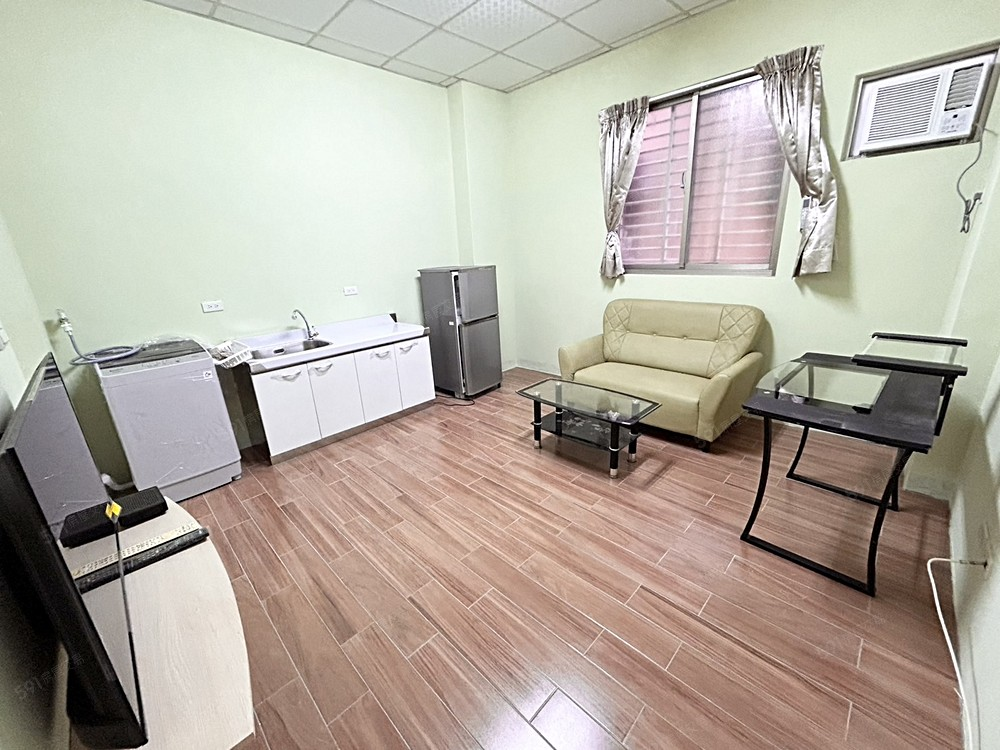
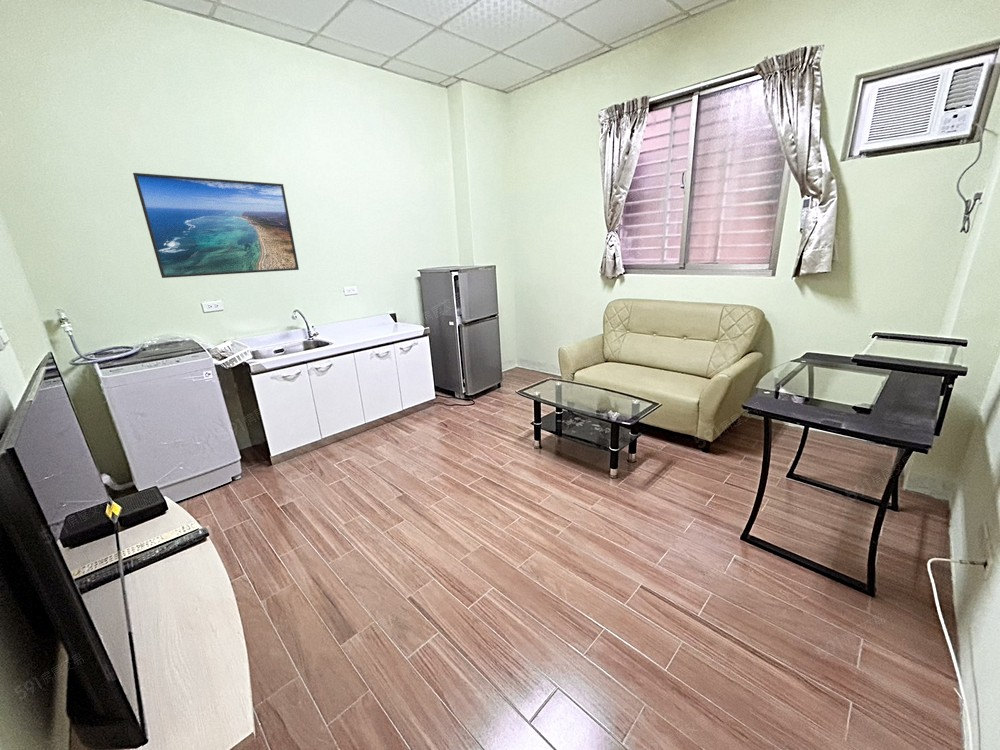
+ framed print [132,172,300,279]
